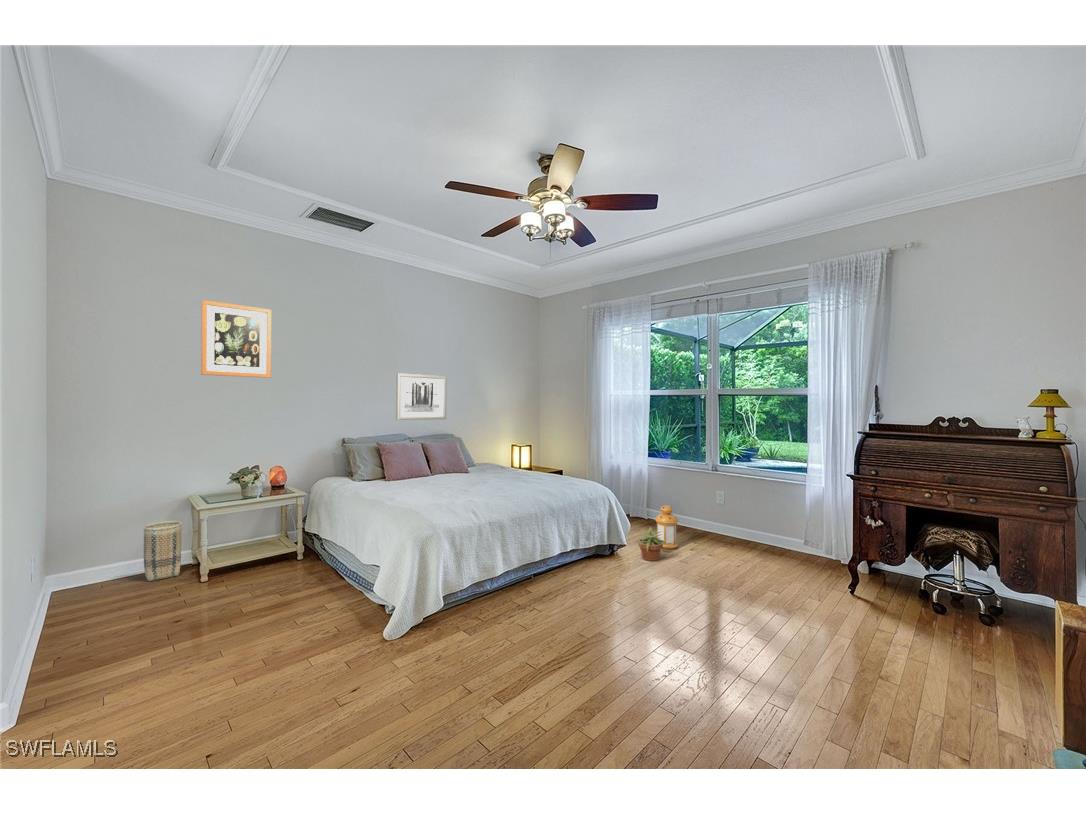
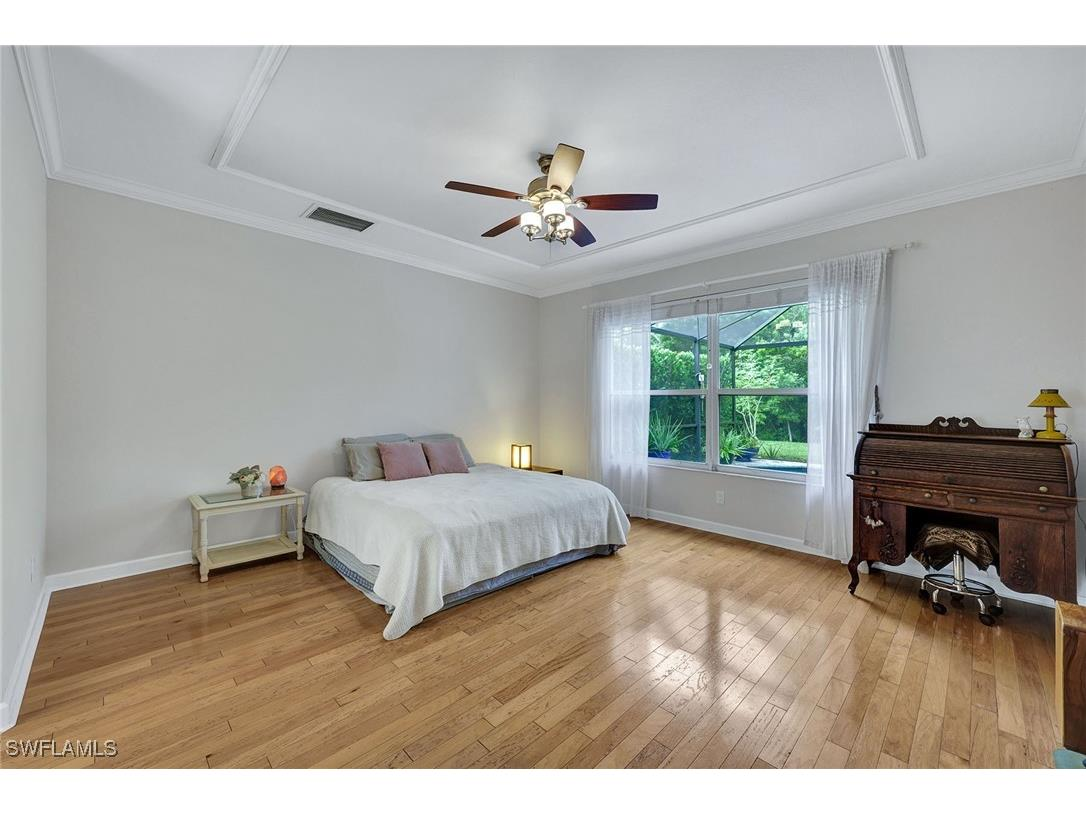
- potted plant [633,526,667,562]
- lantern [654,504,679,550]
- wall art [200,299,272,379]
- basket [143,520,182,582]
- wall art [395,372,447,421]
